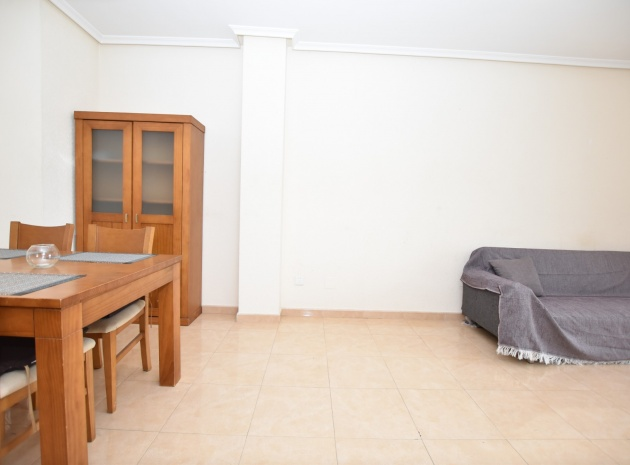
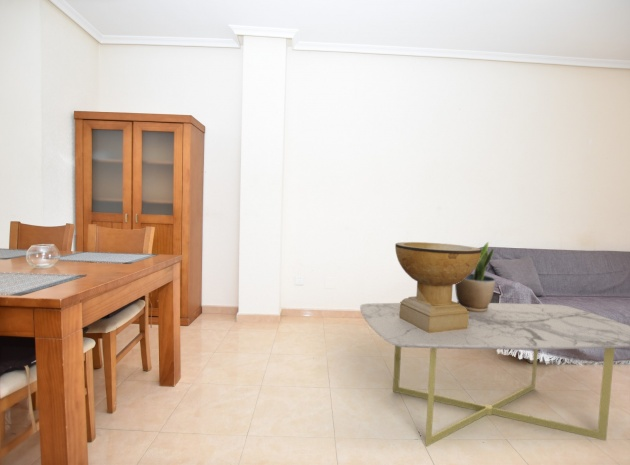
+ decorative bowl [394,241,482,333]
+ potted plant [454,241,496,312]
+ coffee table [359,302,630,448]
